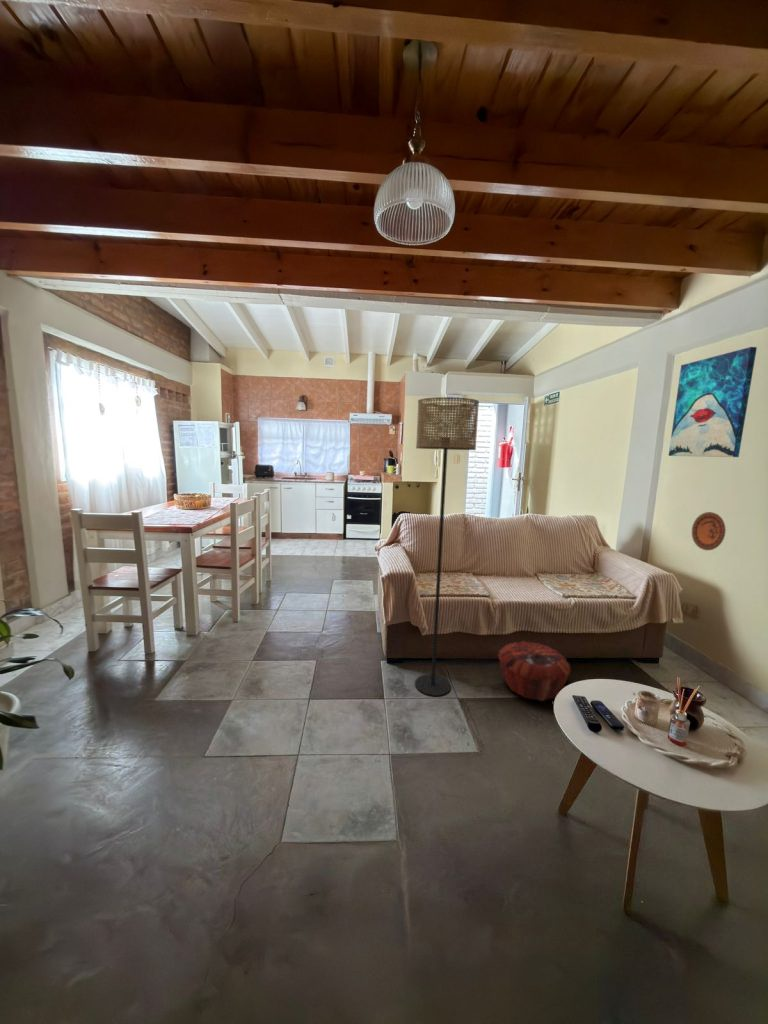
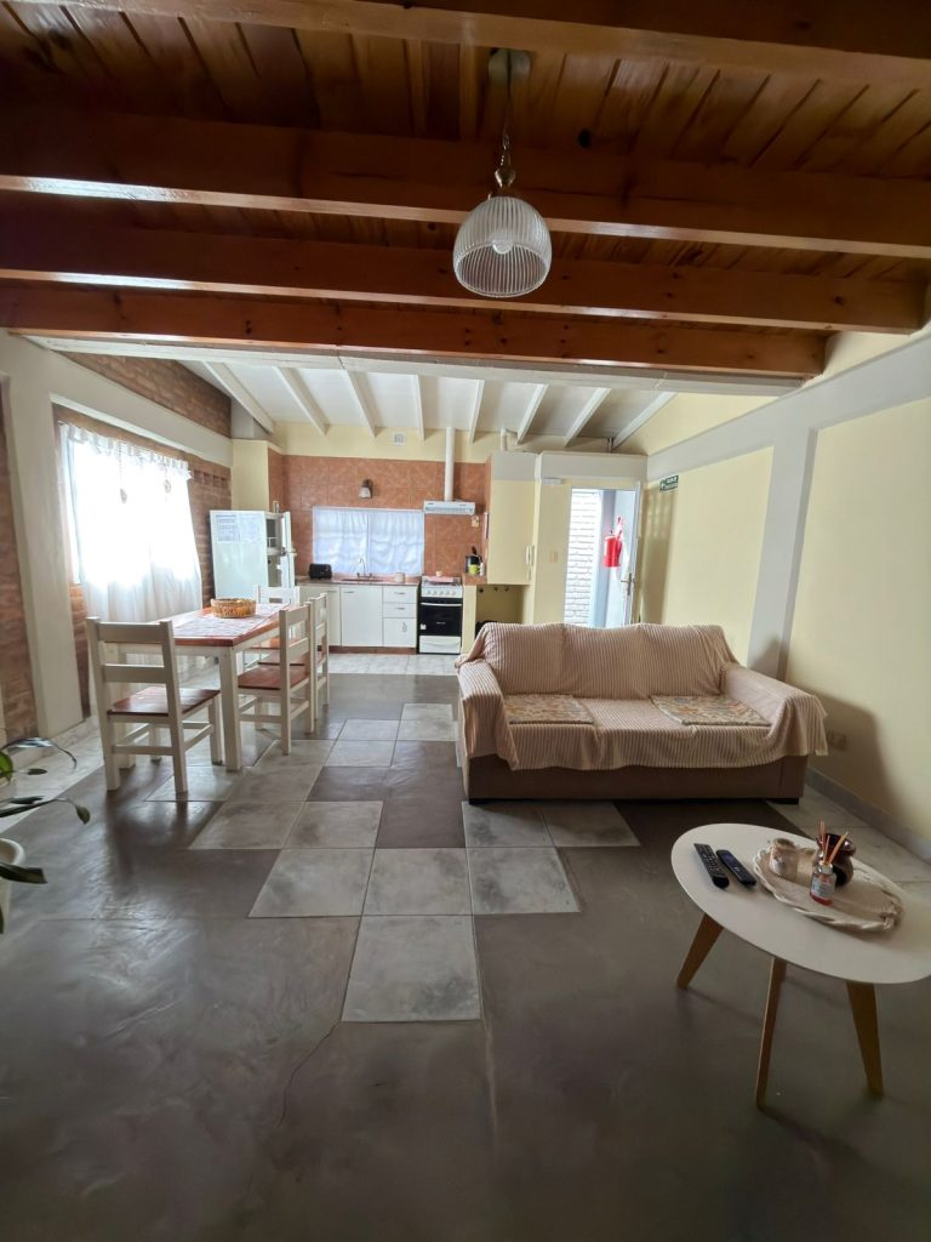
- floor lamp [414,396,480,697]
- wall art [668,346,758,458]
- woven basket [497,640,572,702]
- decorative plate [691,511,727,551]
